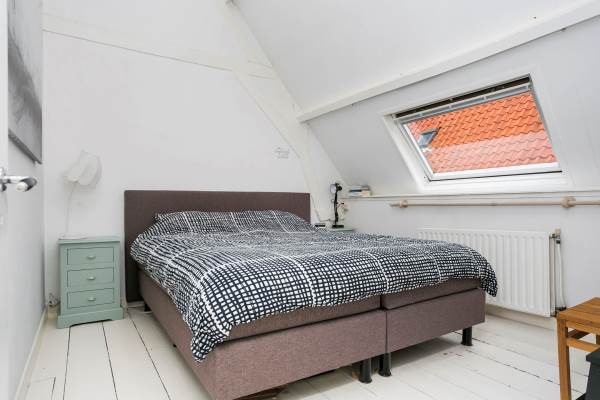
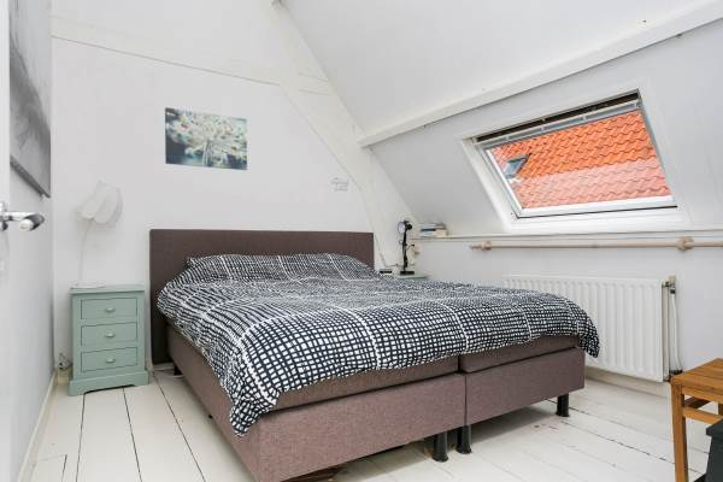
+ wall art [164,106,248,171]
